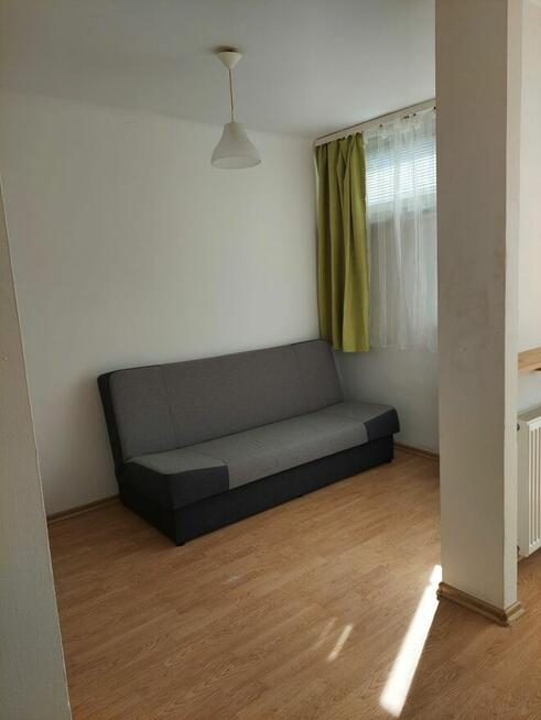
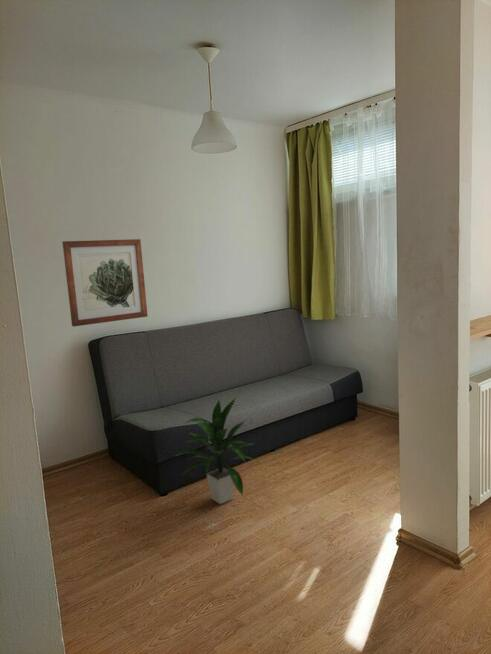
+ wall art [61,238,149,327]
+ indoor plant [174,397,255,505]
